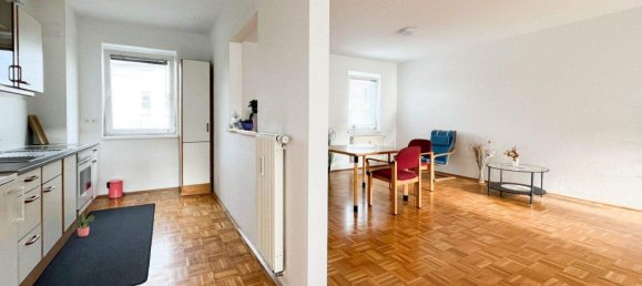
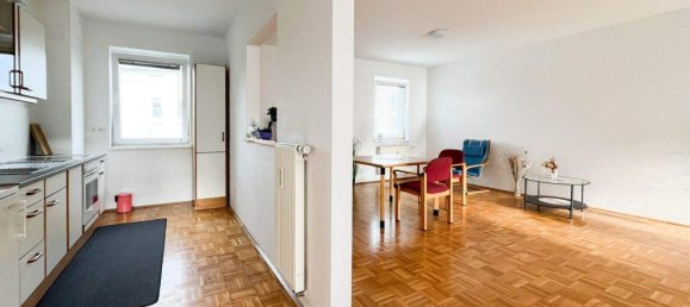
- potted plant [75,211,95,237]
